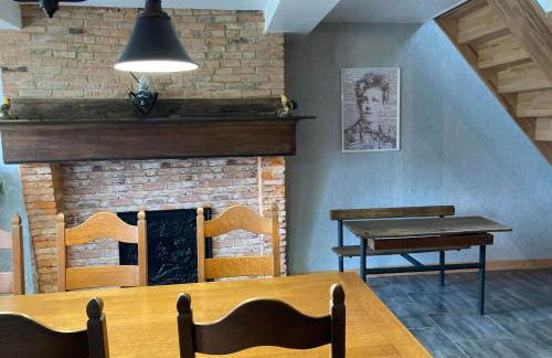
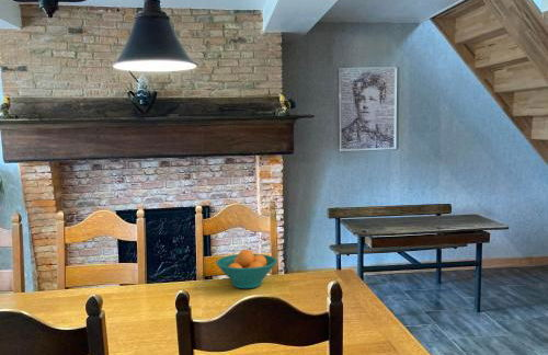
+ fruit bowl [215,249,278,289]
